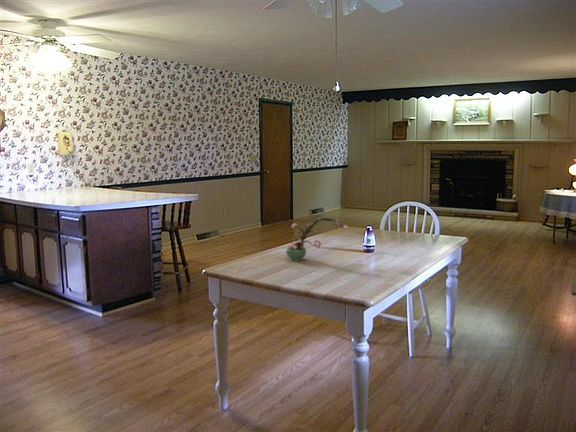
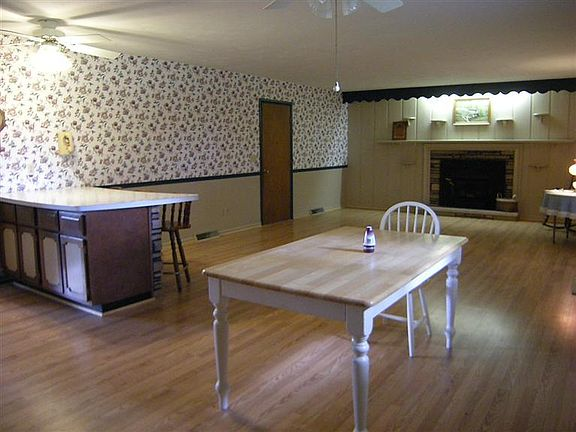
- flower arrangement [285,216,349,262]
